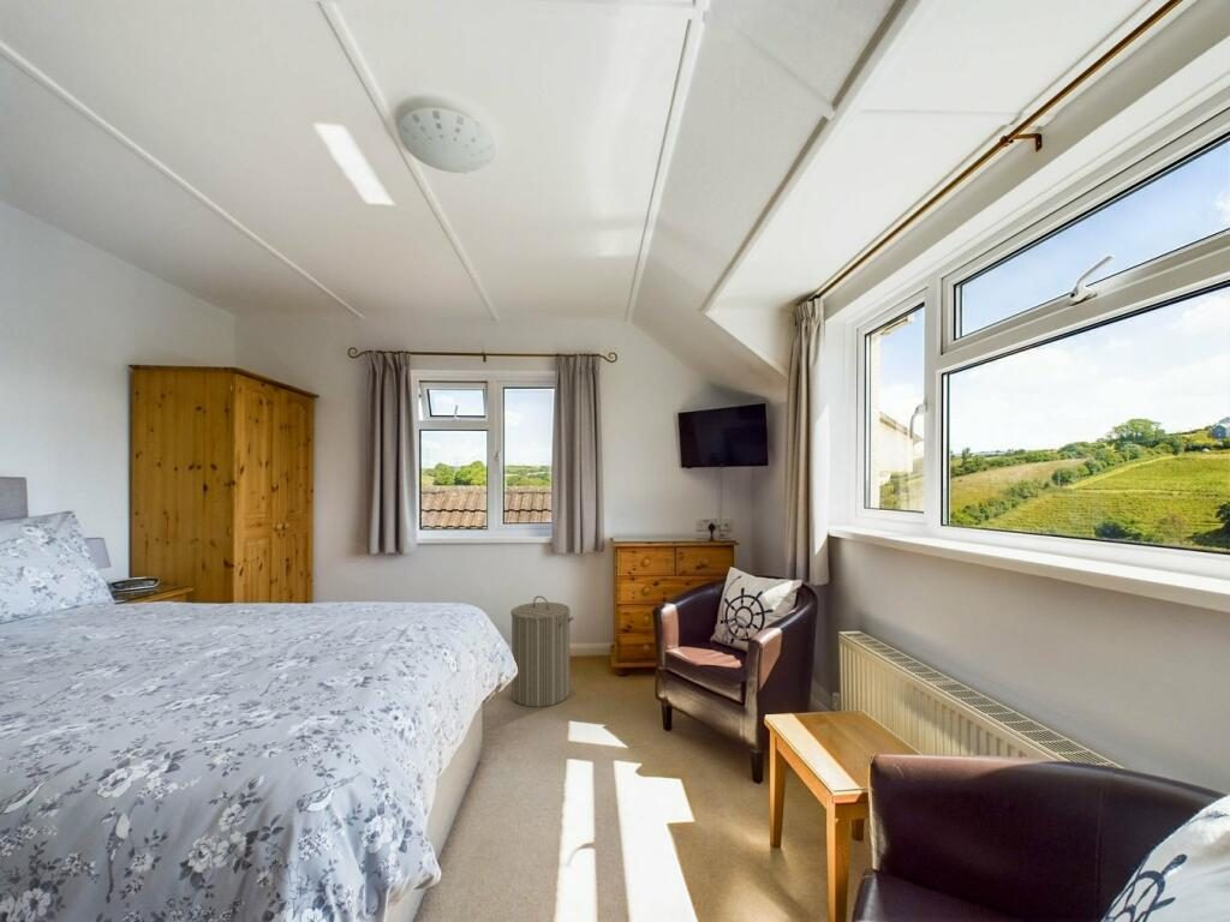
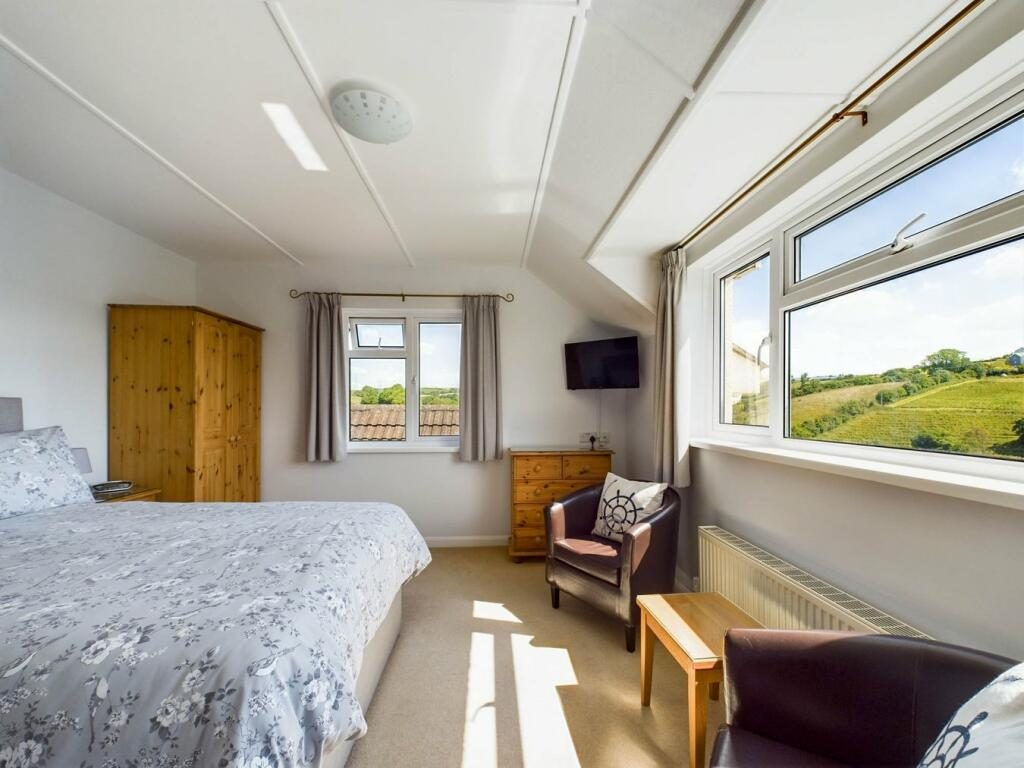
- laundry hamper [509,594,574,708]
